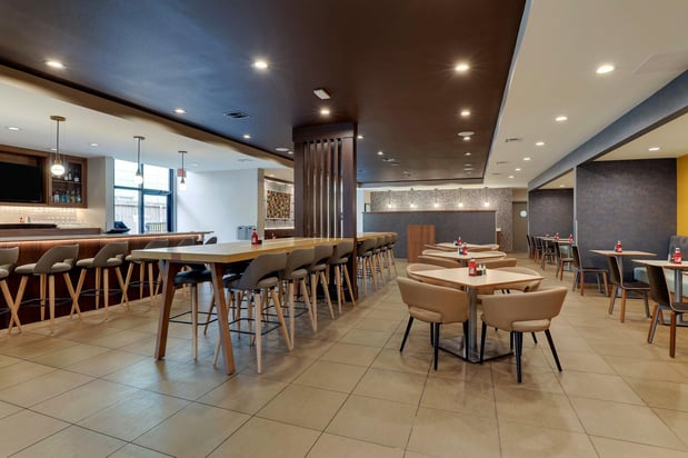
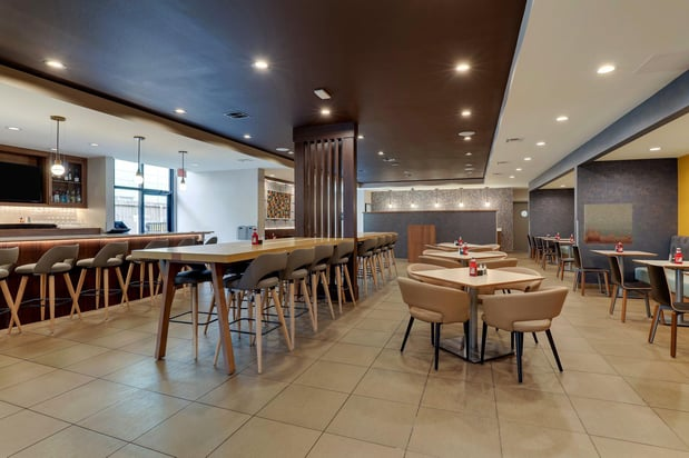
+ wall art [583,202,633,246]
